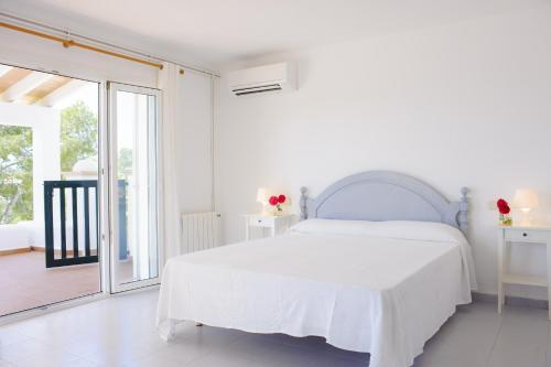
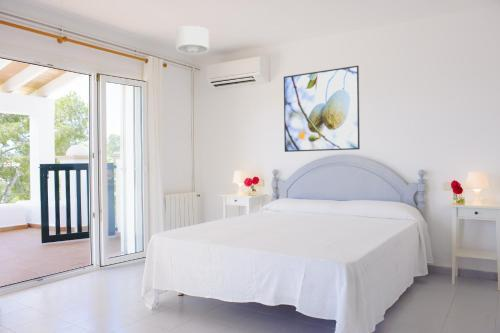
+ ceiling light [175,25,210,55]
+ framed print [283,65,361,153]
